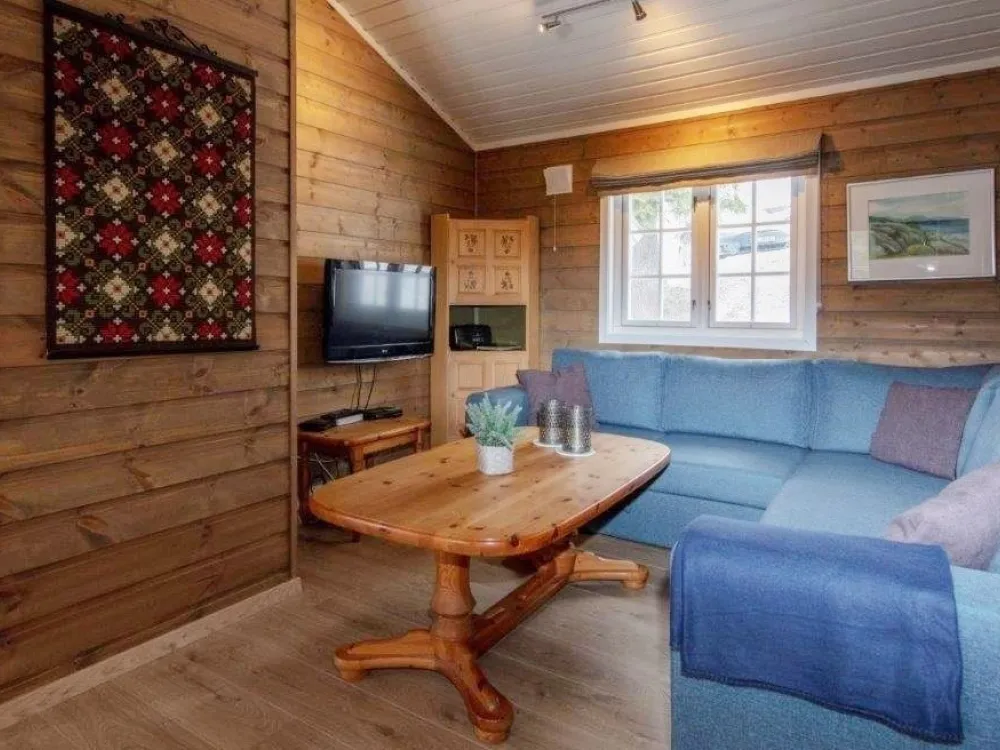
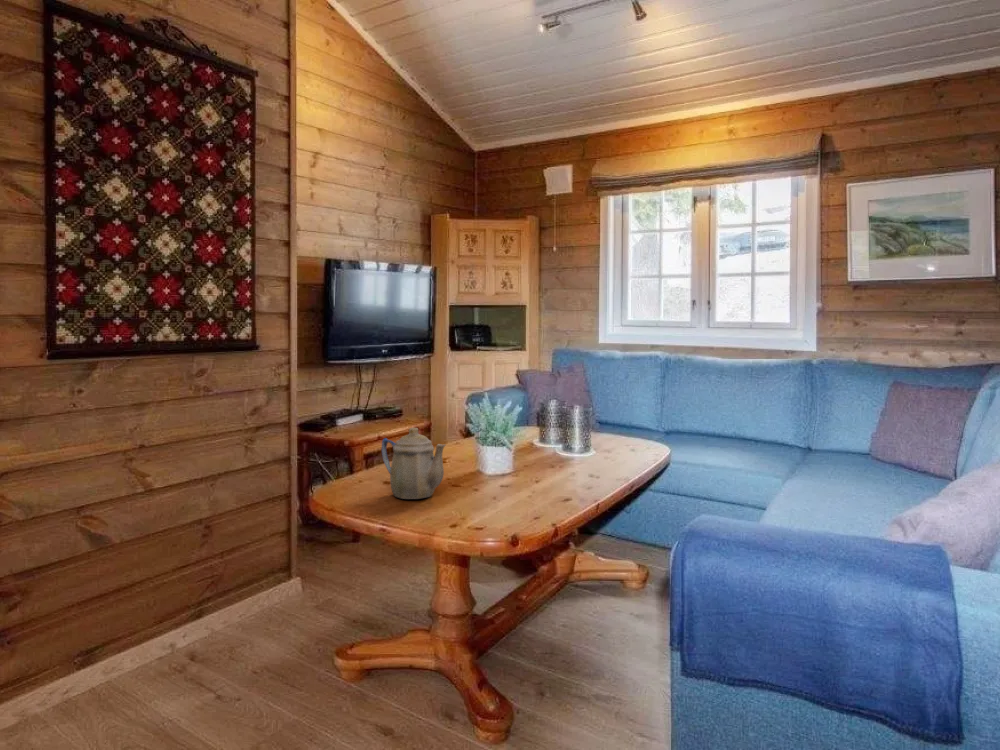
+ teapot [381,427,447,500]
